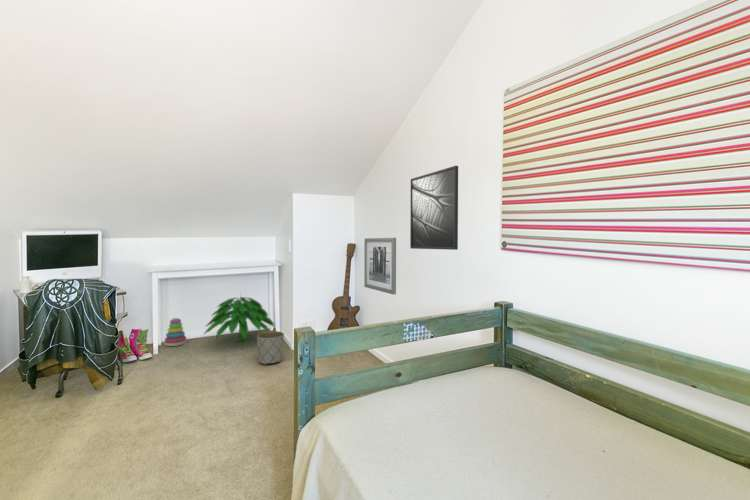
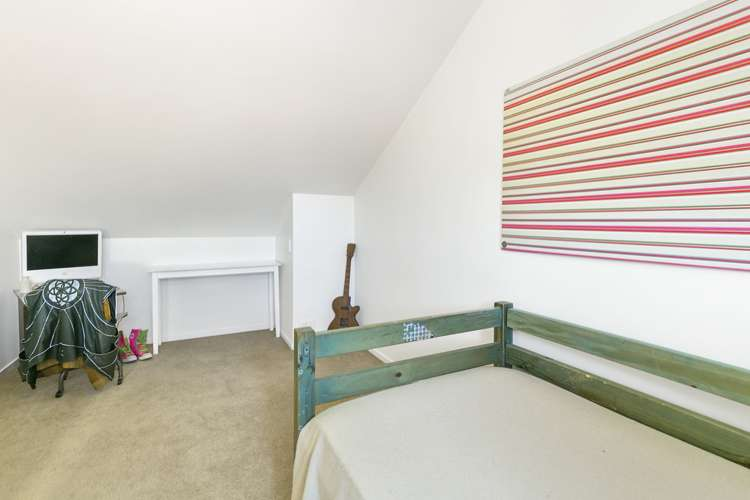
- indoor plant [203,293,276,343]
- planter [256,330,285,366]
- wall art [363,237,397,296]
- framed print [409,165,459,251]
- stacking toy [163,317,188,347]
